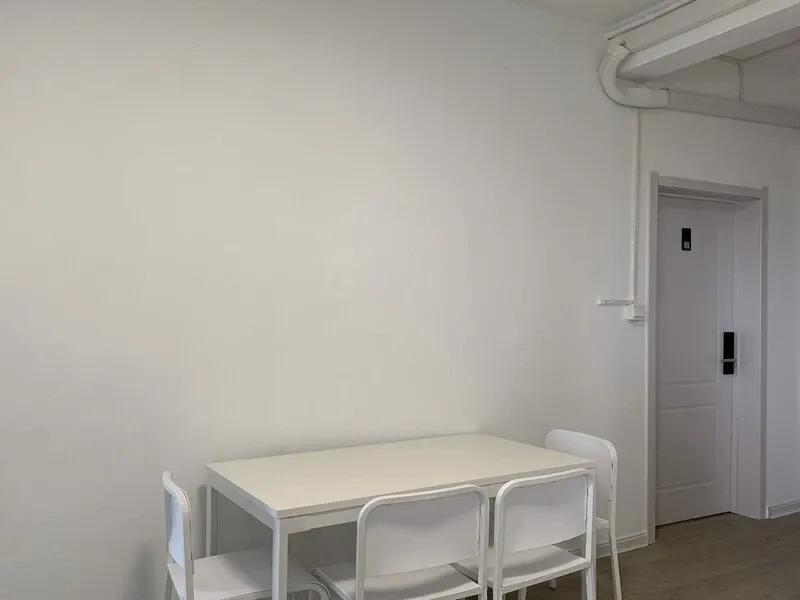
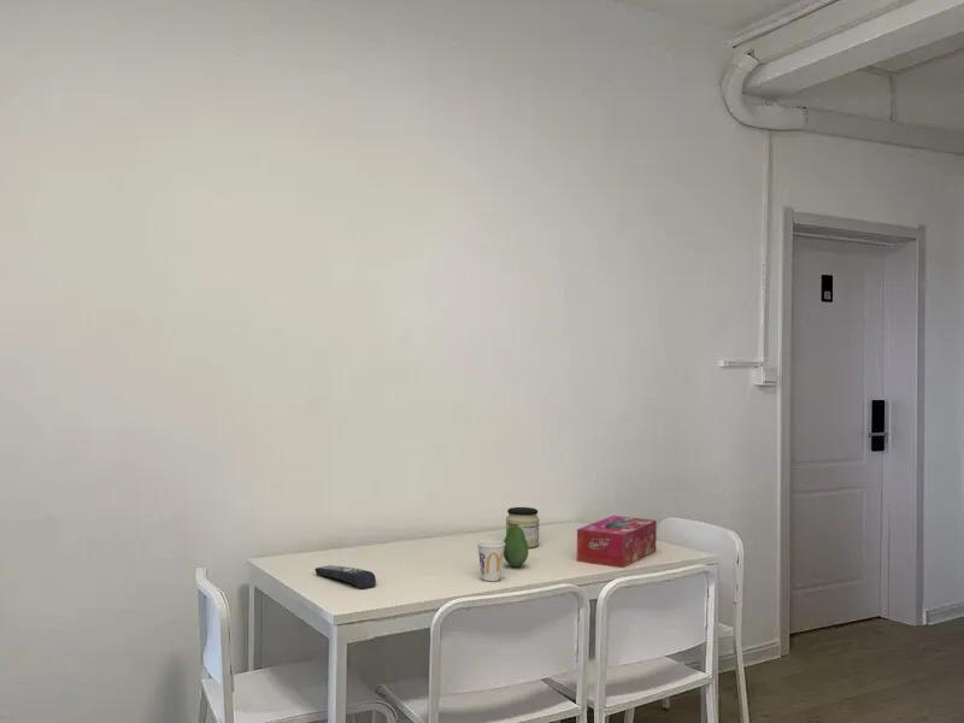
+ cup [476,539,505,582]
+ remote control [315,564,377,590]
+ tissue box [576,515,658,569]
+ fruit [502,527,529,568]
+ jar [505,506,540,549]
